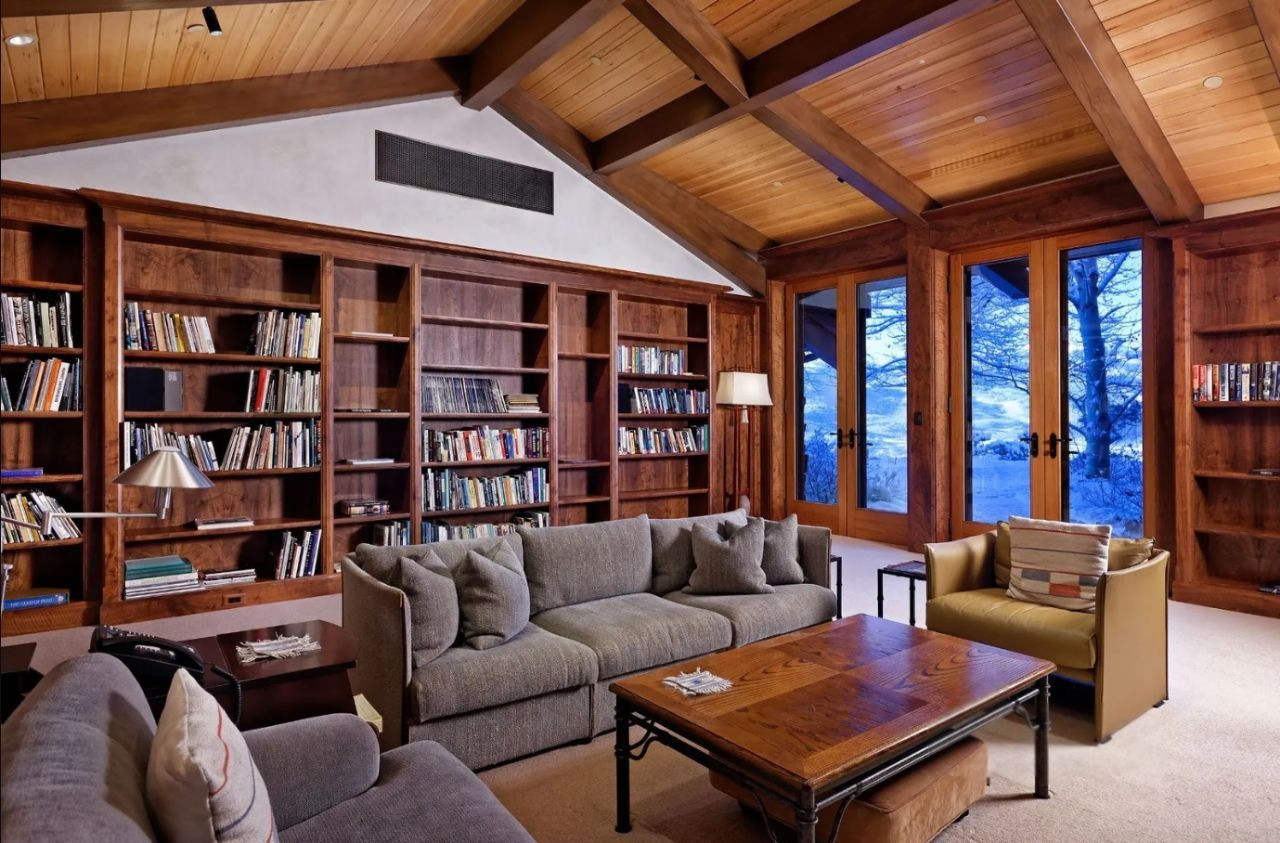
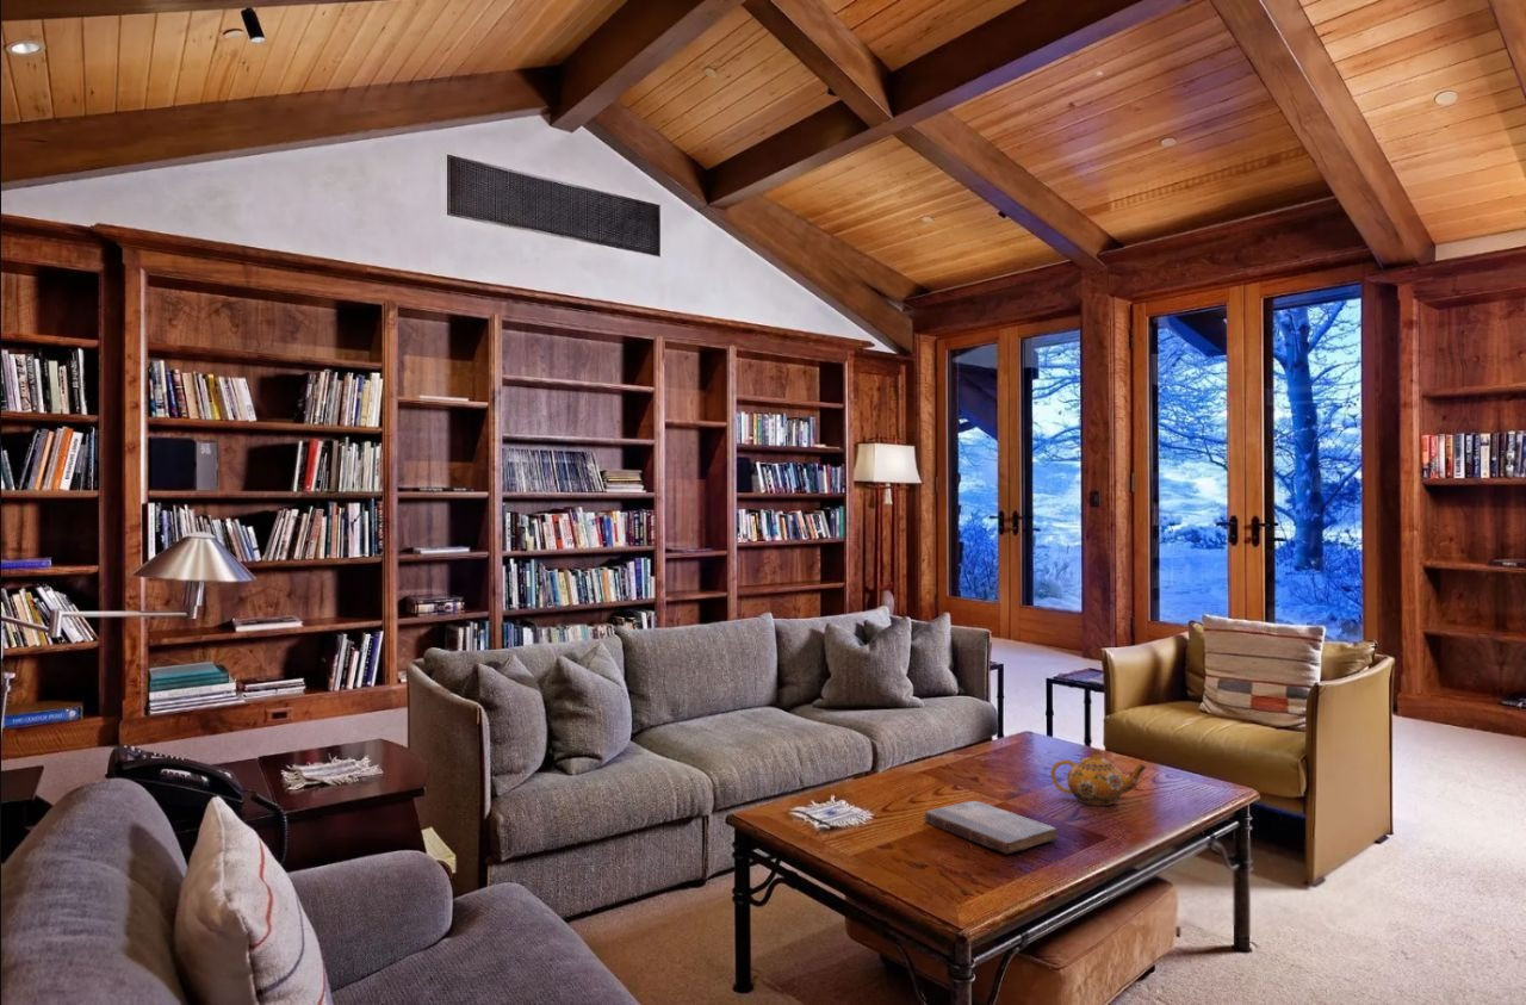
+ teapot [1049,749,1147,807]
+ book [923,800,1059,855]
